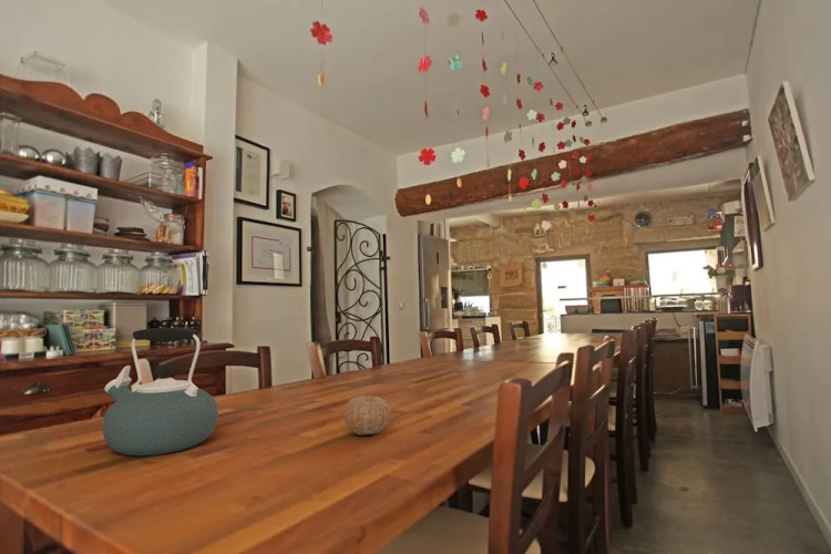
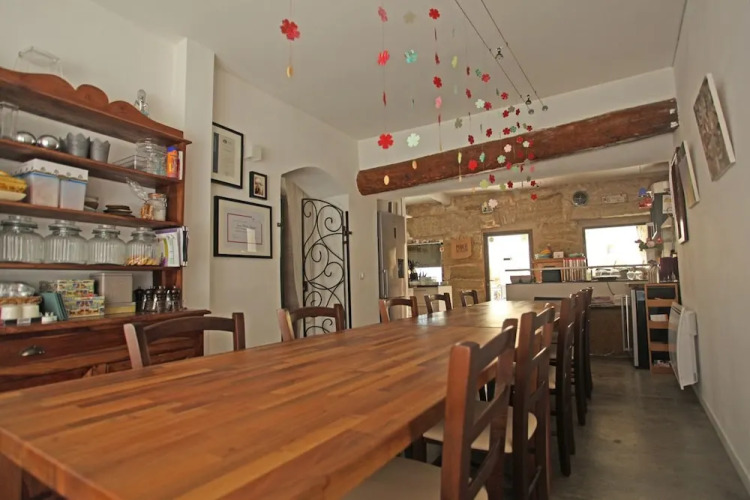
- kettle [102,327,219,456]
- fruit [342,394,393,437]
